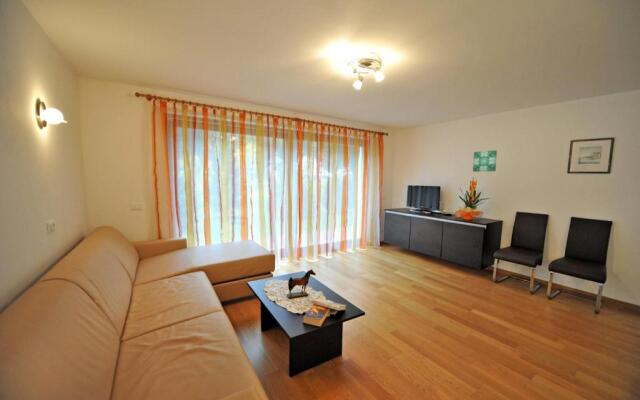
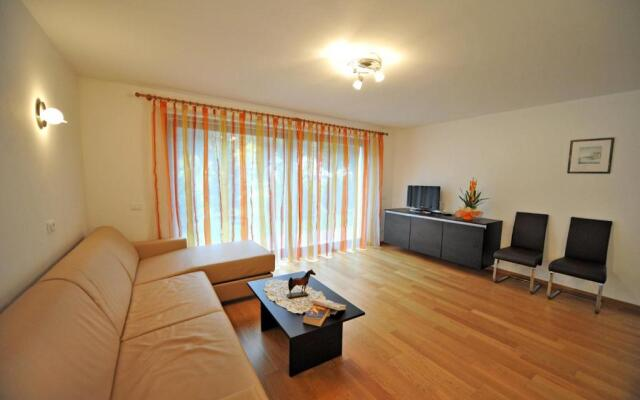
- wall art [472,149,498,173]
